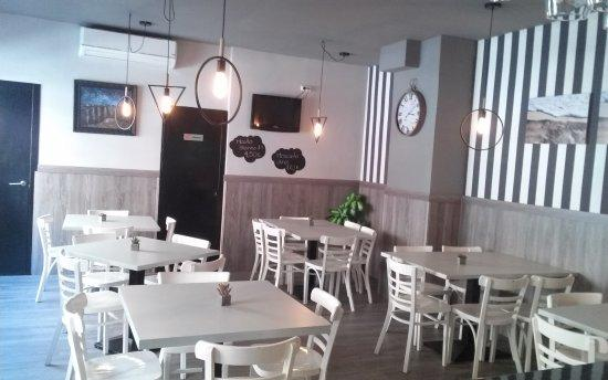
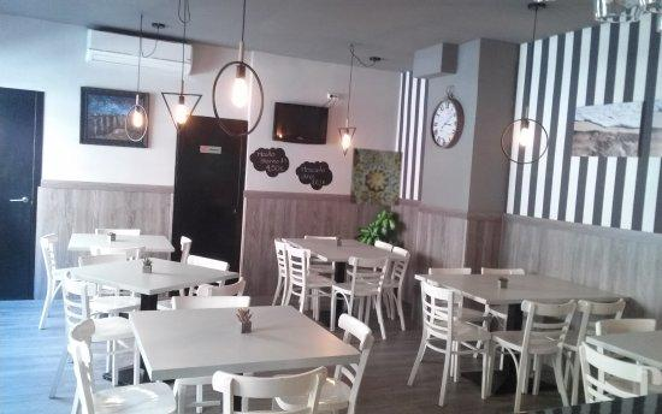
+ wall art [349,147,404,207]
